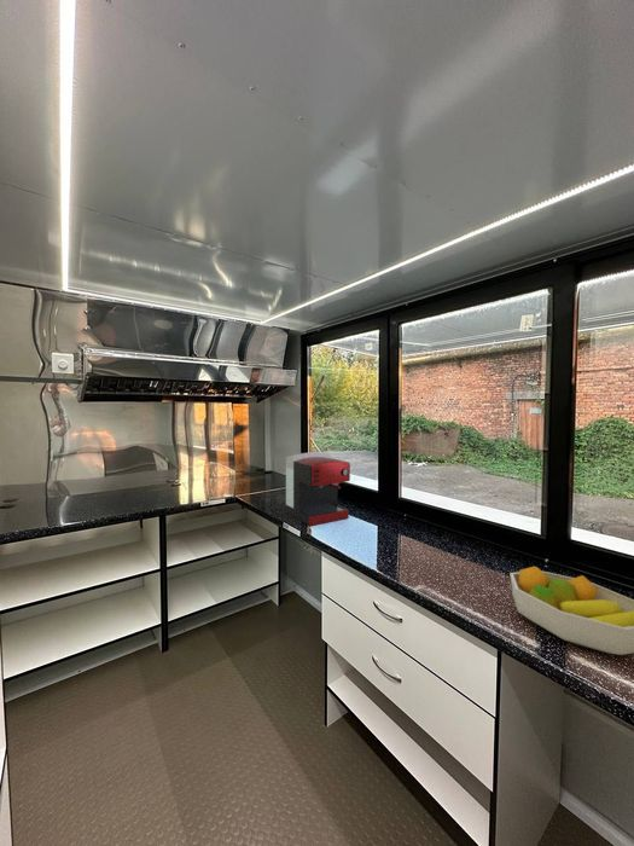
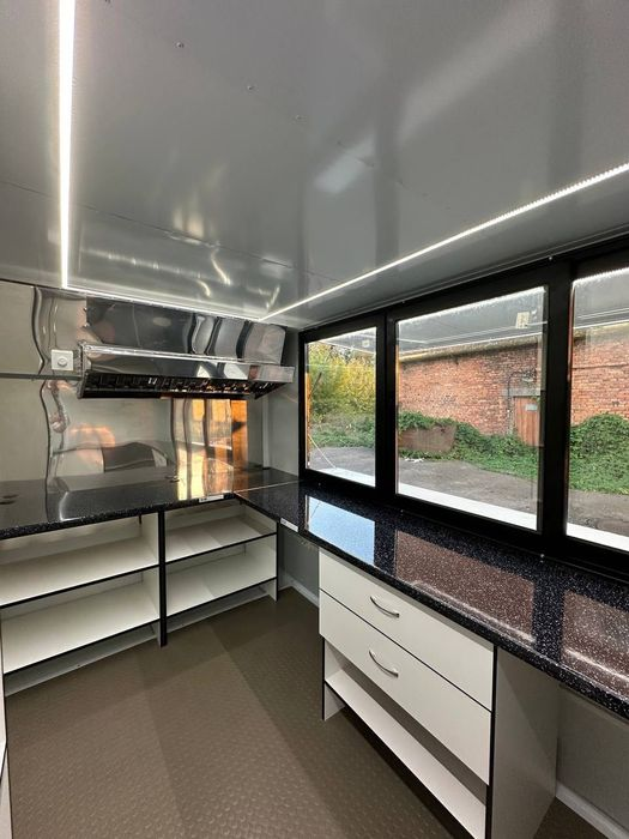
- coffee maker [285,451,351,527]
- fruit bowl [508,566,634,656]
